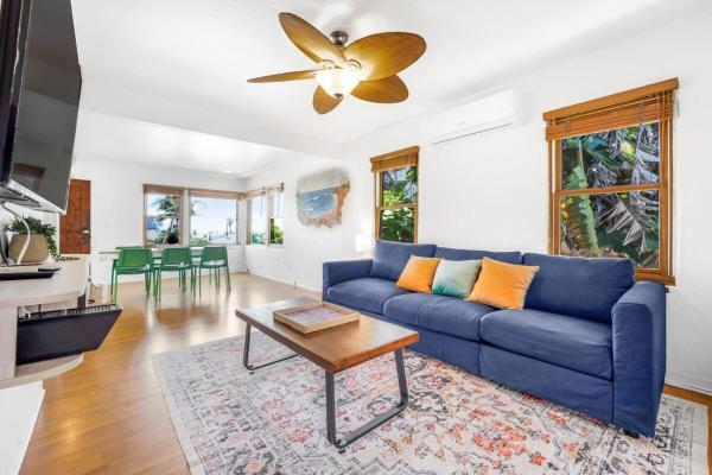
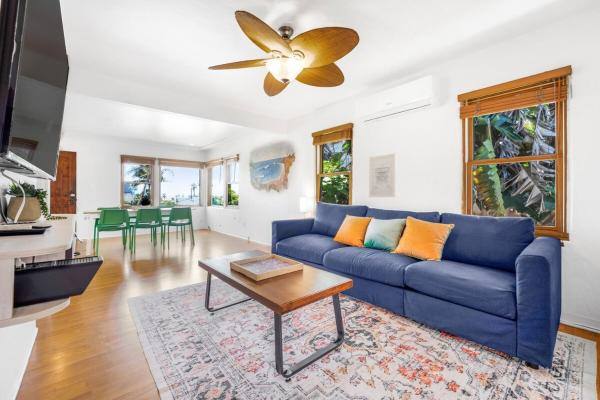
+ wall art [368,152,397,198]
